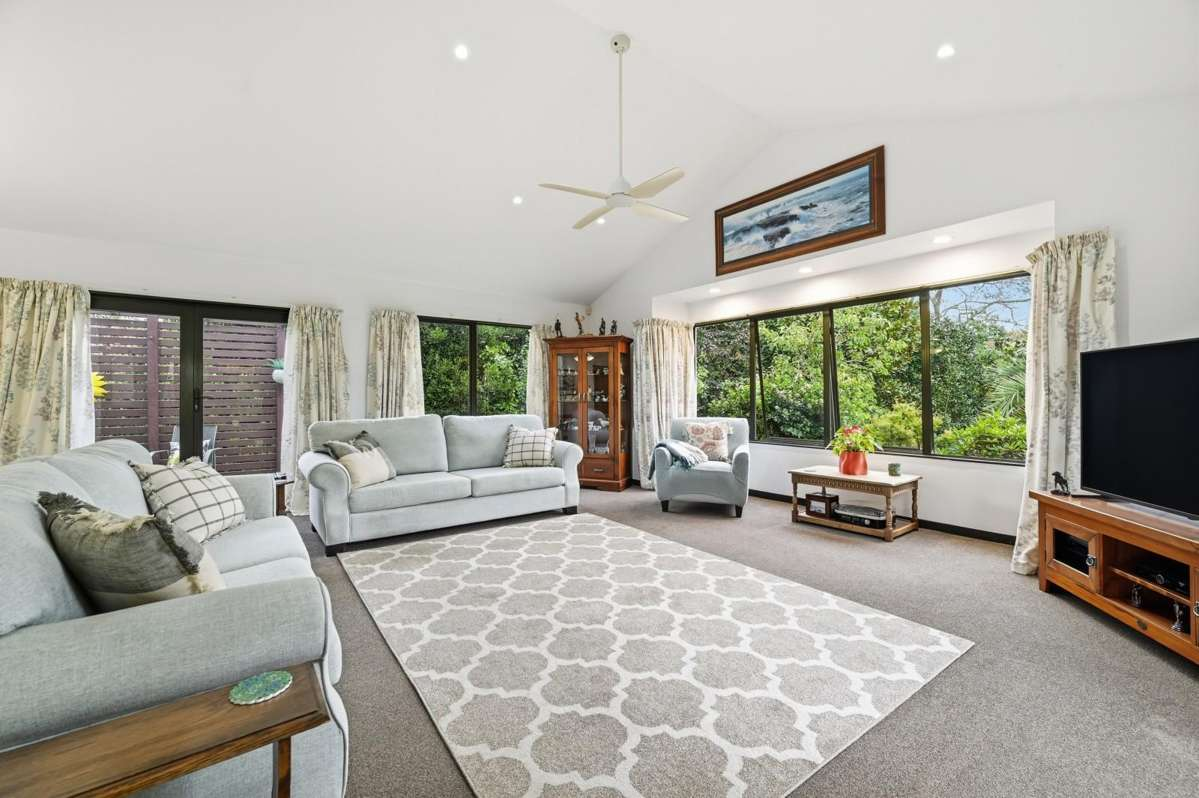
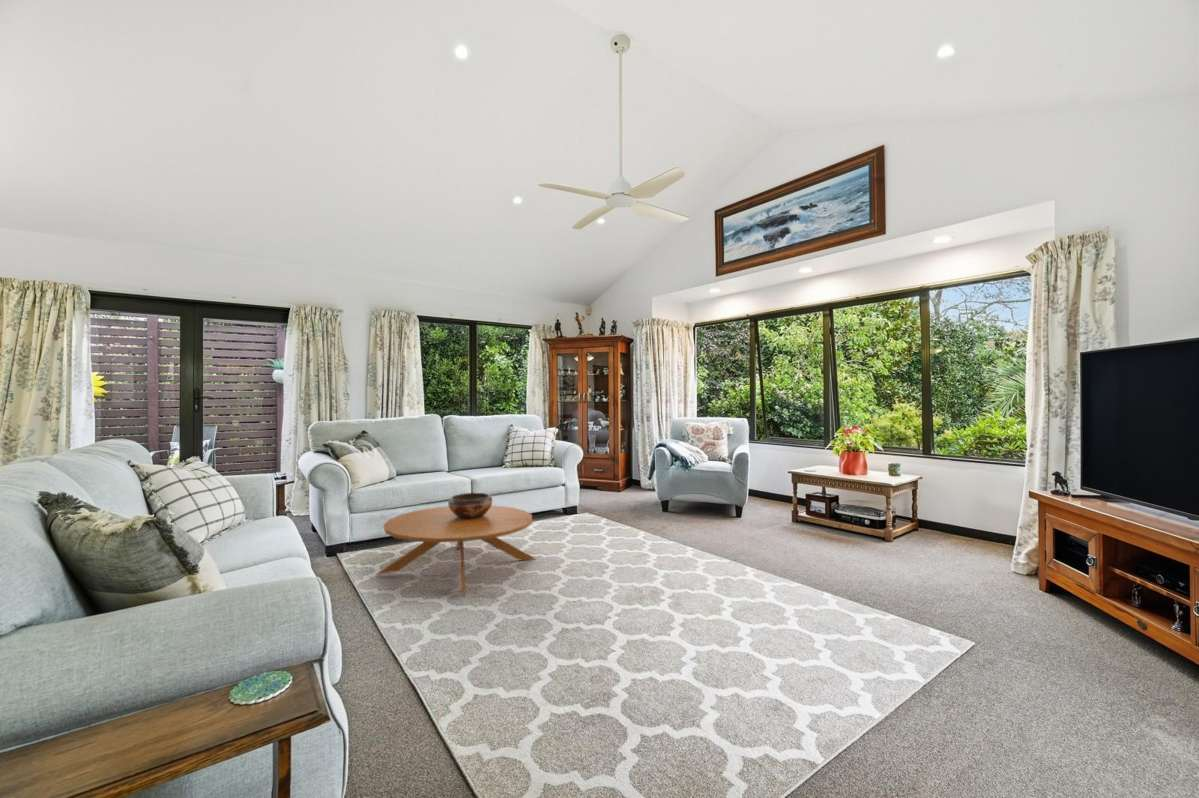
+ coffee table [374,505,537,596]
+ decorative bowl [447,492,494,519]
